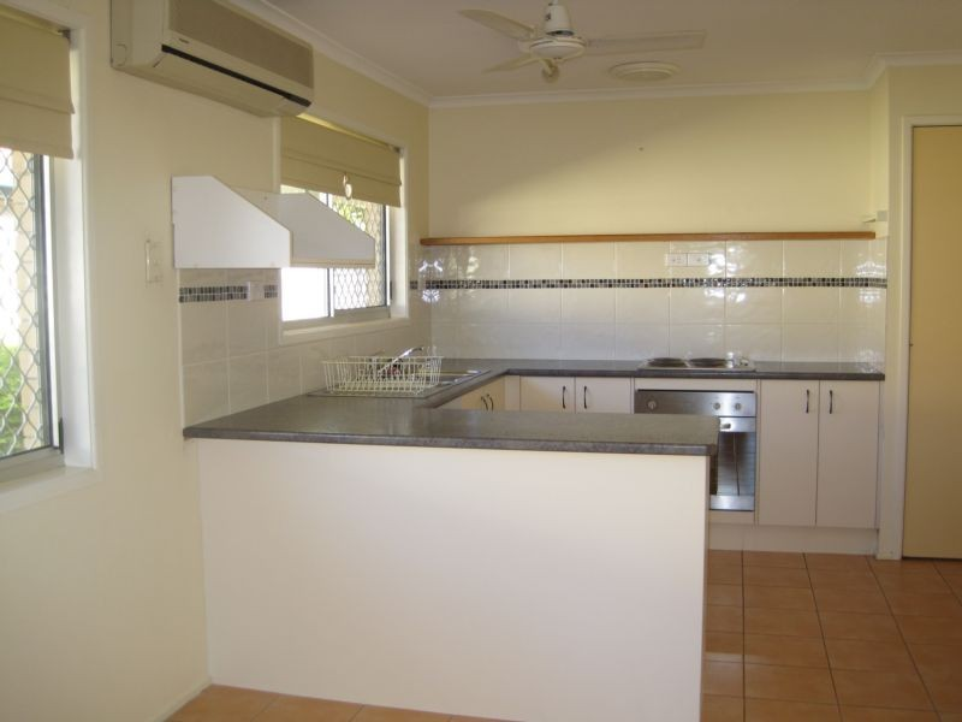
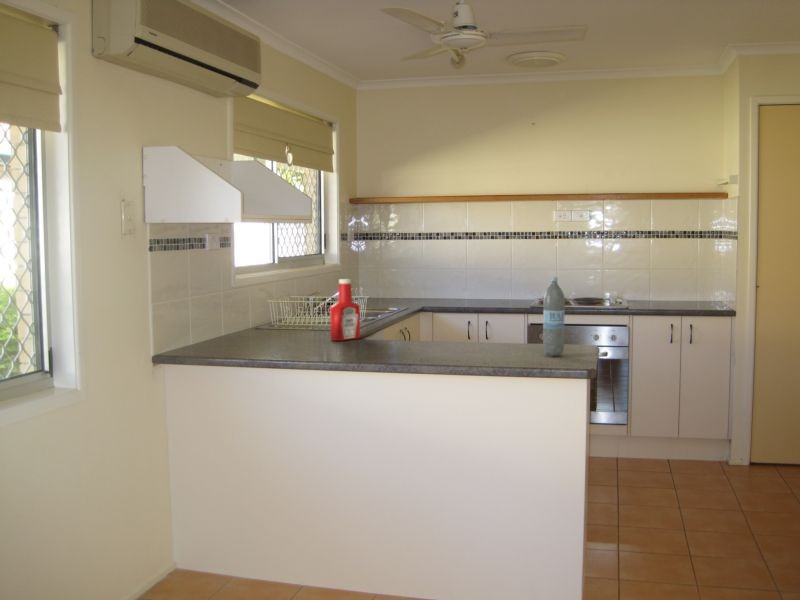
+ water bottle [542,276,566,356]
+ soap bottle [329,278,361,342]
